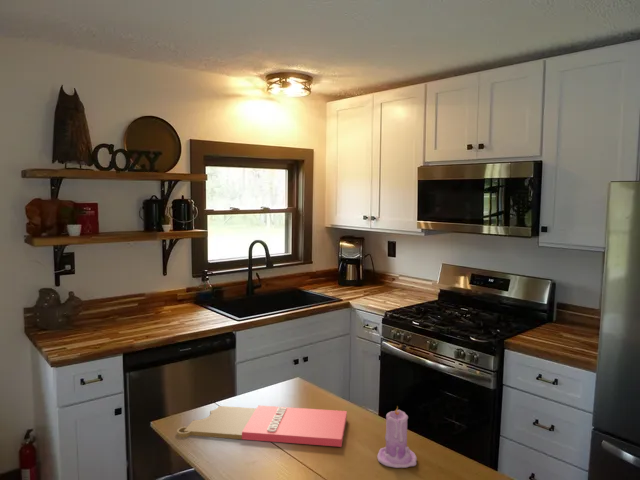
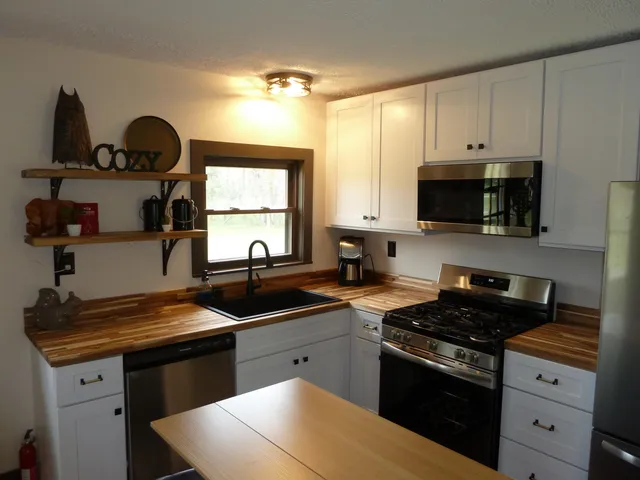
- candle [376,405,418,469]
- cutting board [176,404,348,448]
